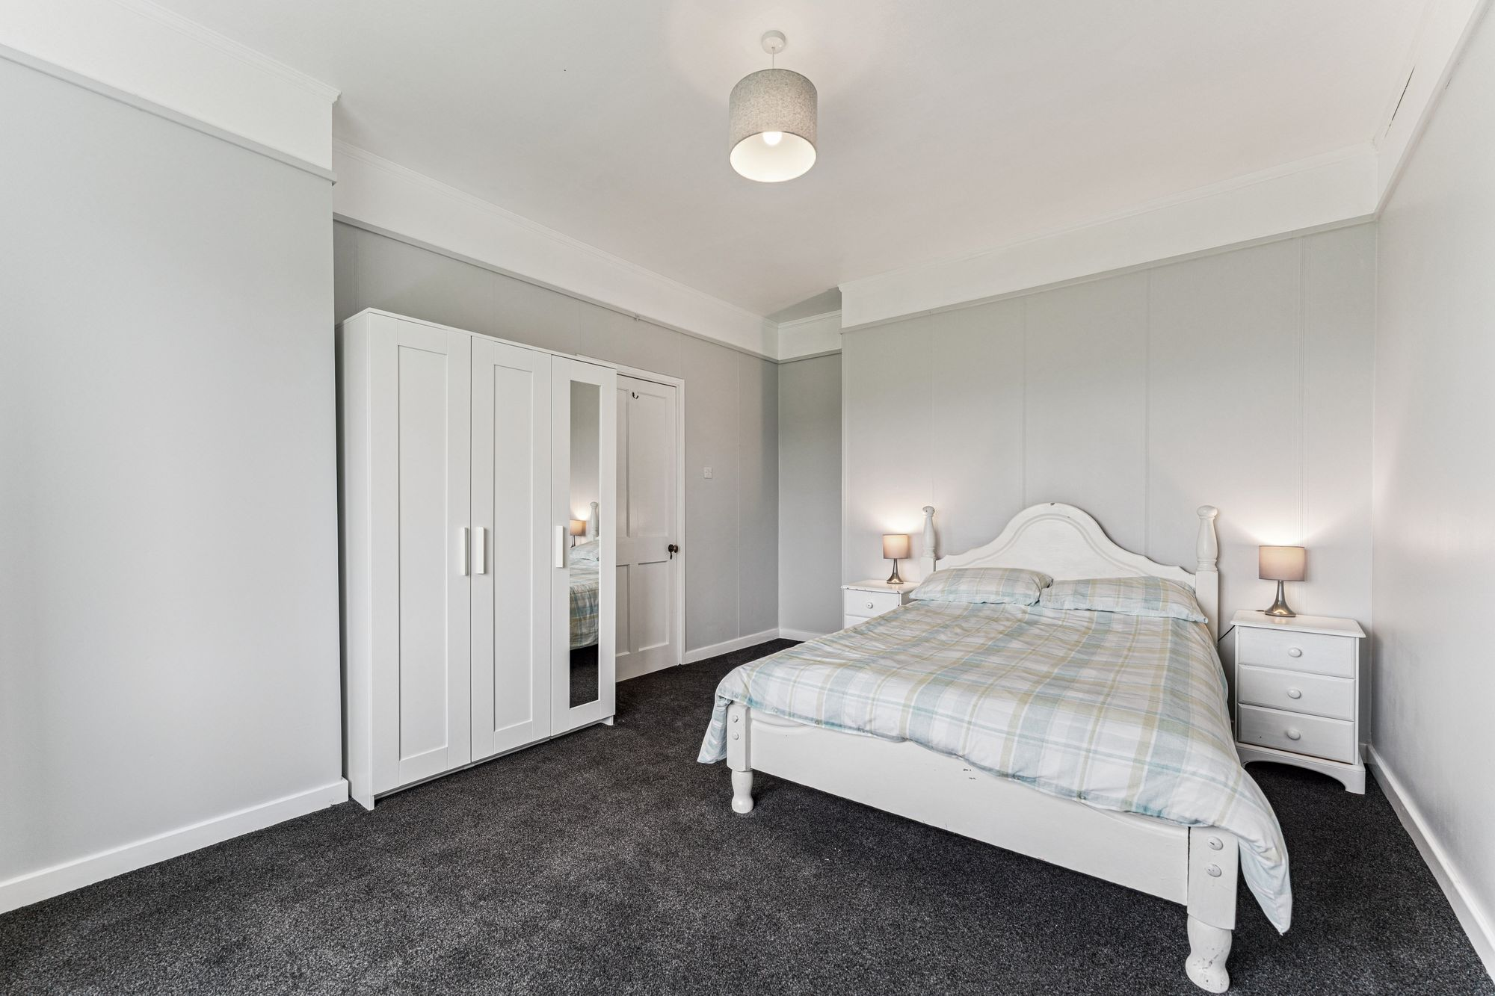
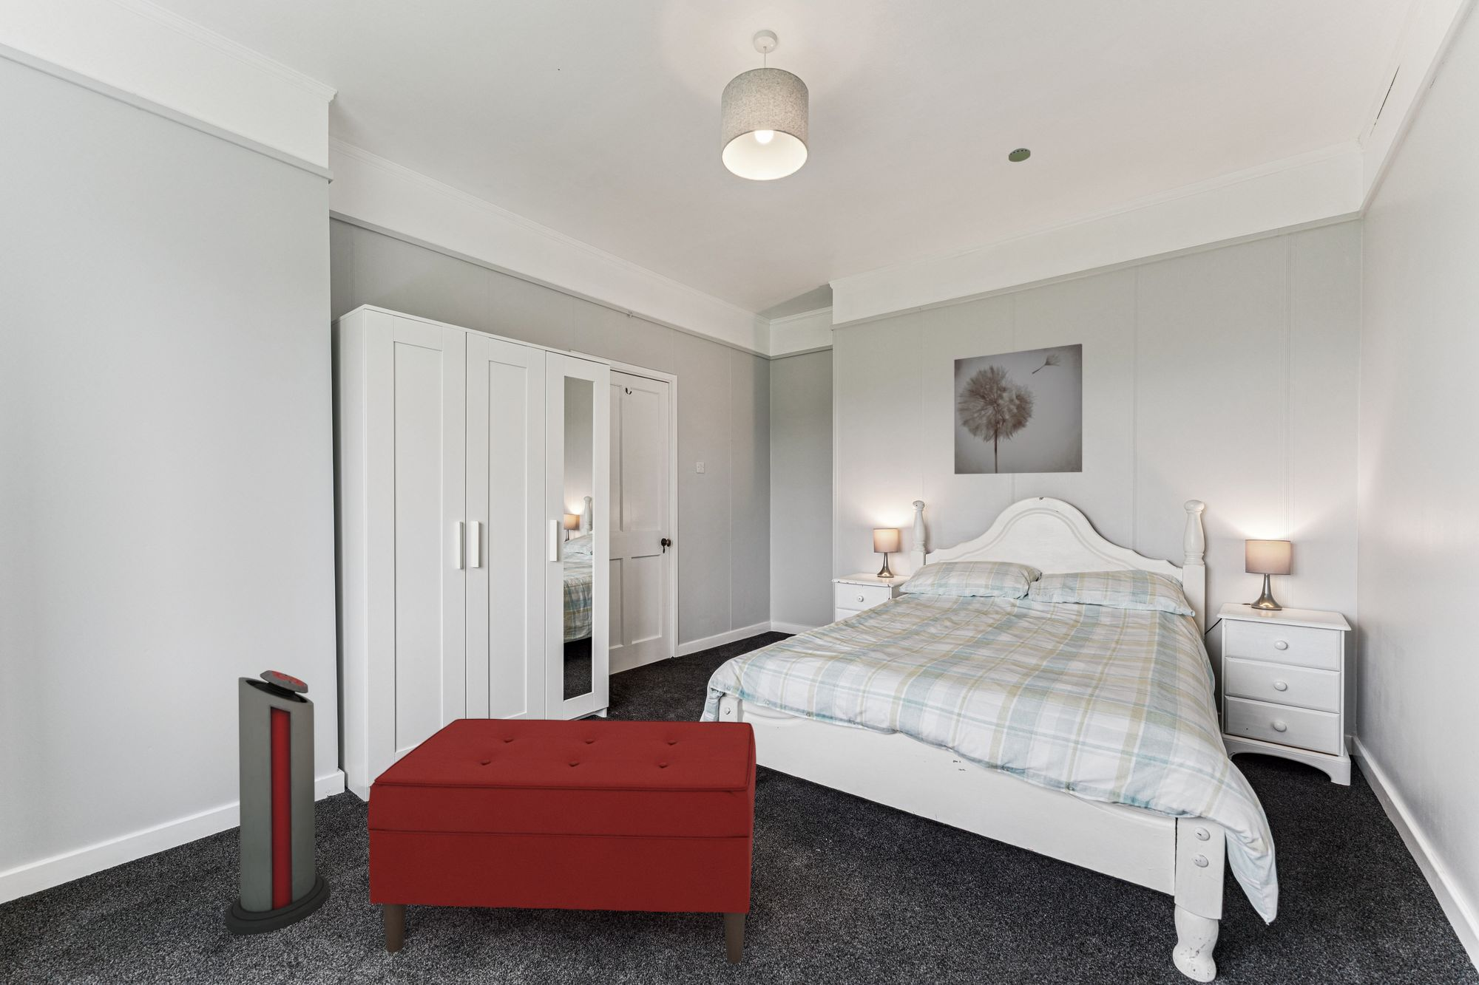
+ air purifier [224,669,330,936]
+ bench [367,718,758,964]
+ smoke detector [1008,147,1031,163]
+ wall art [953,343,1083,475]
